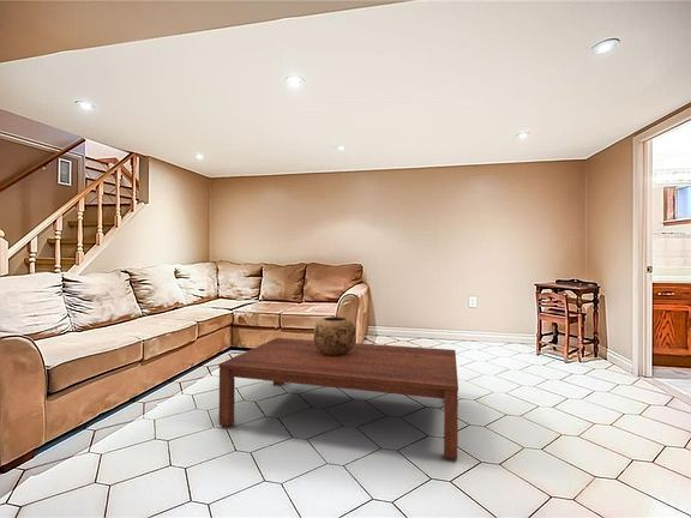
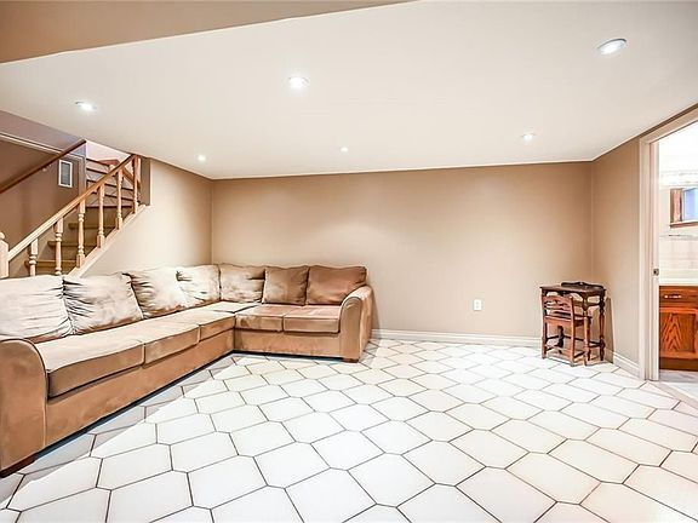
- decorative bowl [312,315,357,356]
- coffee table [218,337,459,460]
